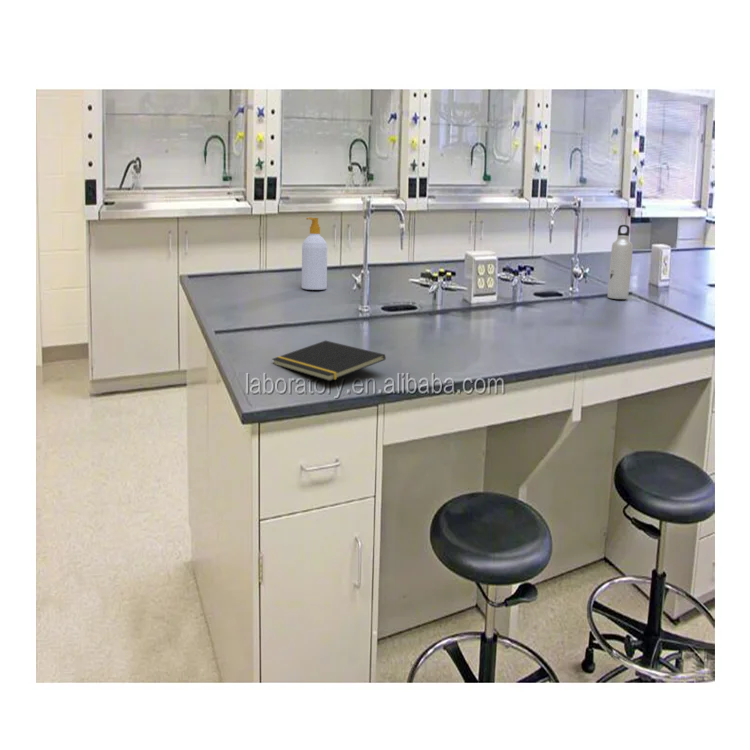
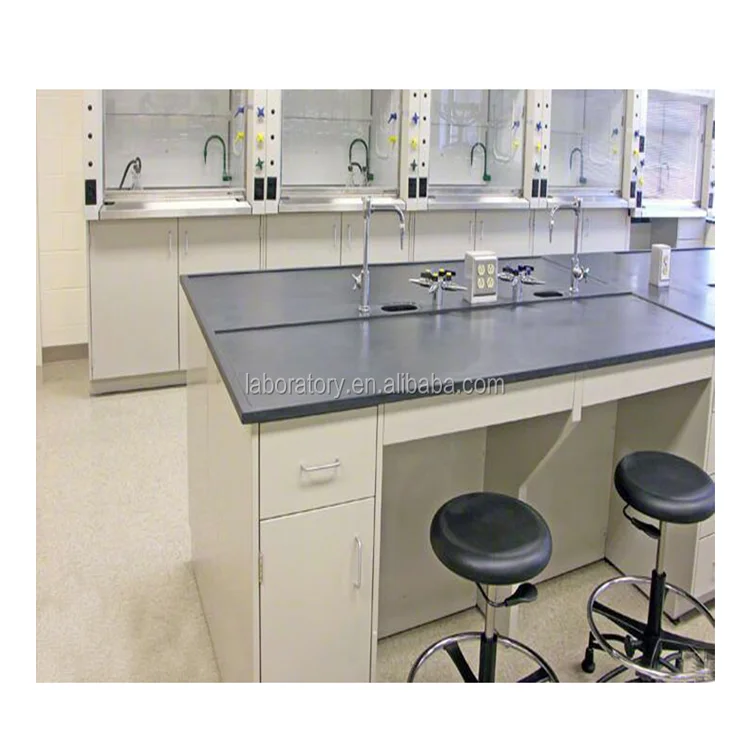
- soap bottle [301,217,328,291]
- water bottle [606,224,634,300]
- notepad [271,340,386,382]
